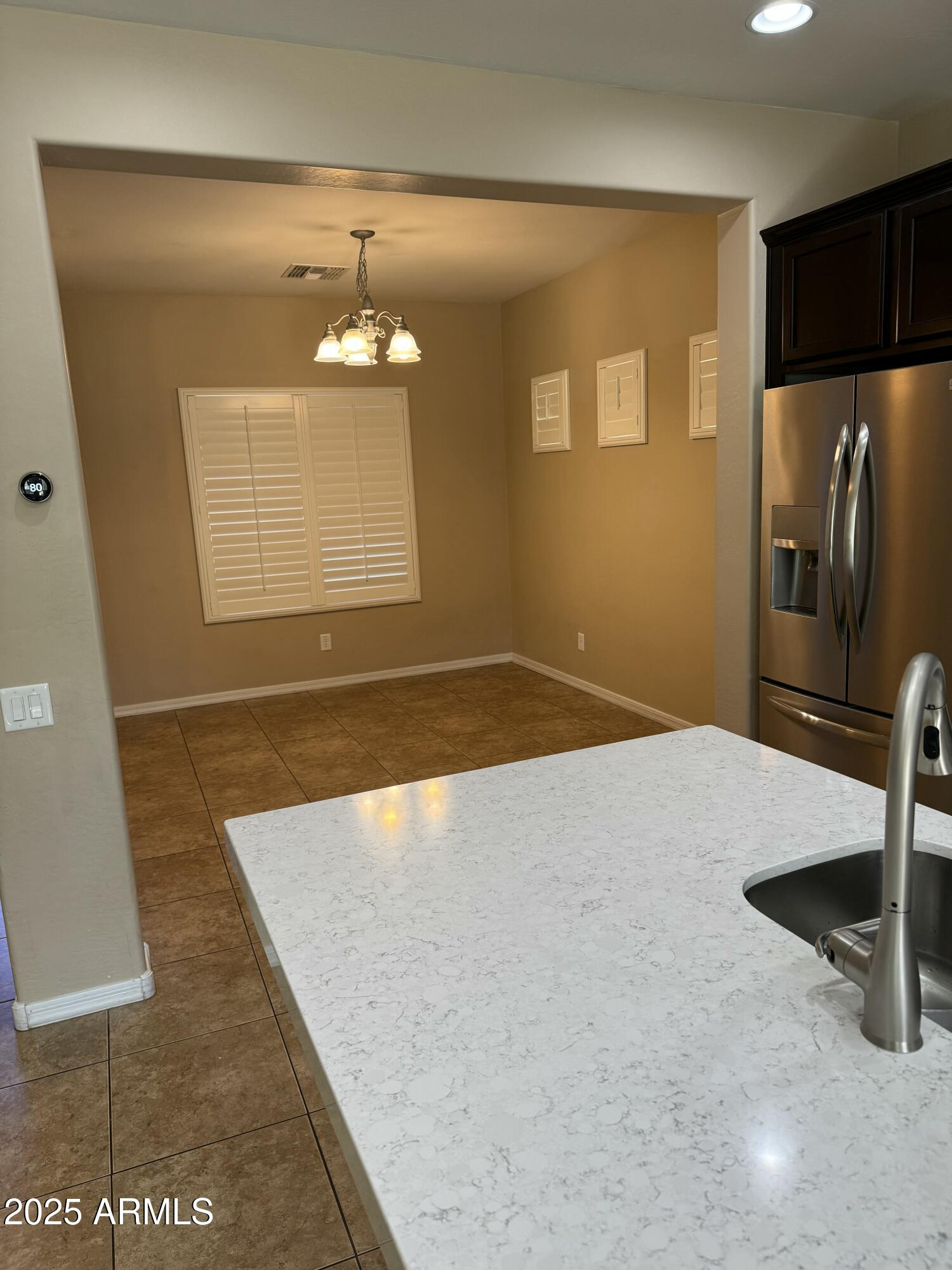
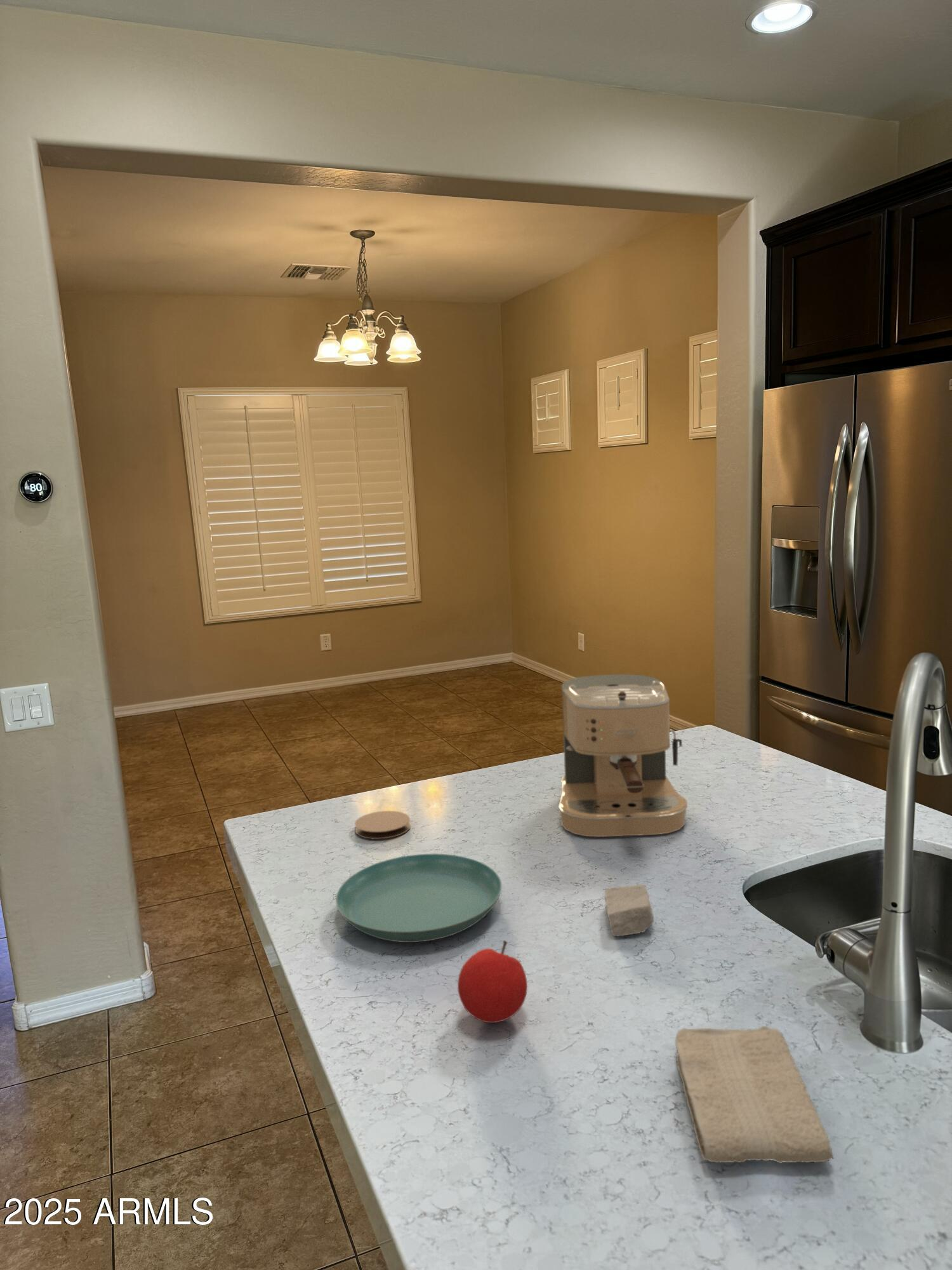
+ soap bar [604,883,654,937]
+ coaster [354,810,411,840]
+ coffee maker [558,674,688,838]
+ washcloth [675,1026,835,1164]
+ fruit [457,940,528,1024]
+ saucer [335,853,502,943]
